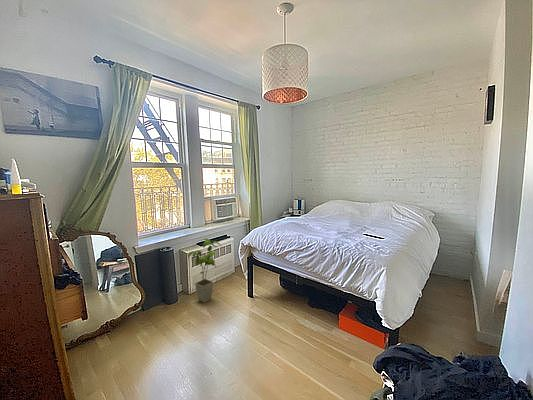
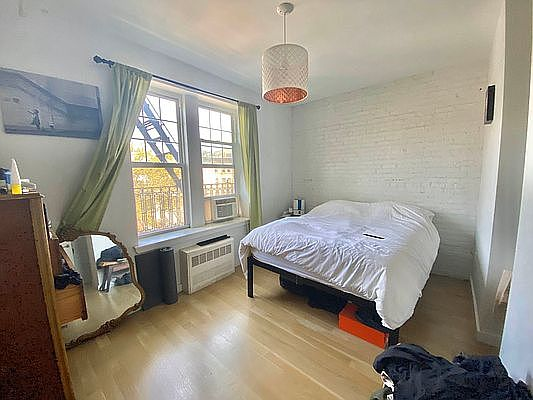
- house plant [187,238,223,304]
